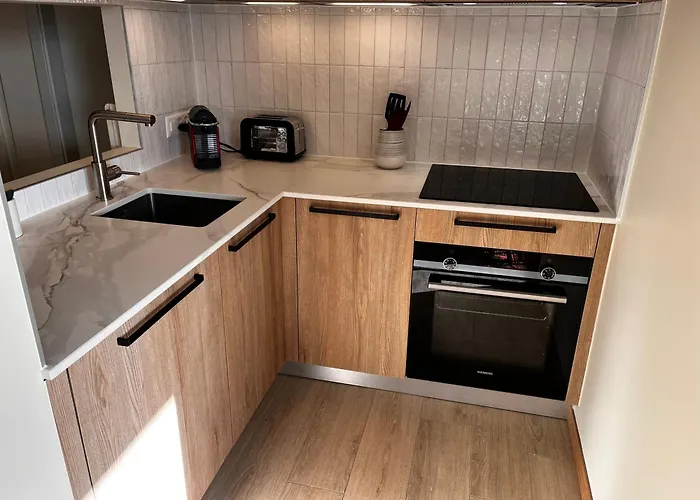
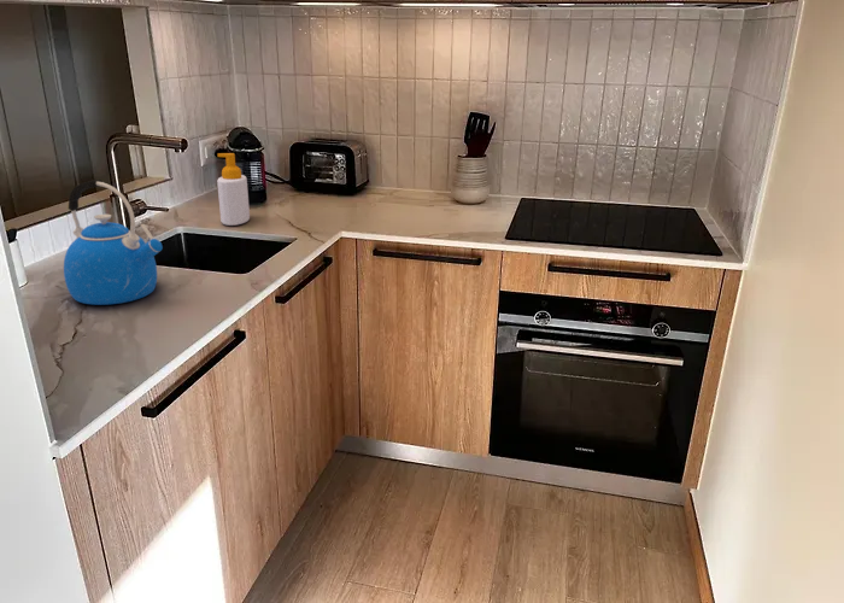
+ soap bottle [216,152,251,227]
+ kettle [63,178,164,306]
